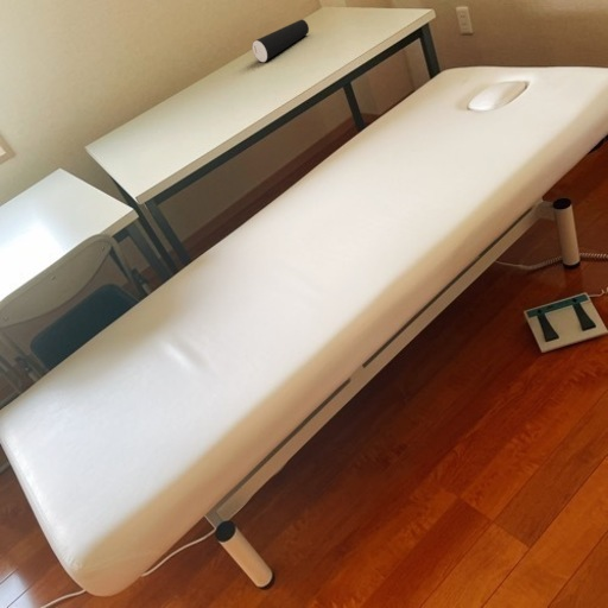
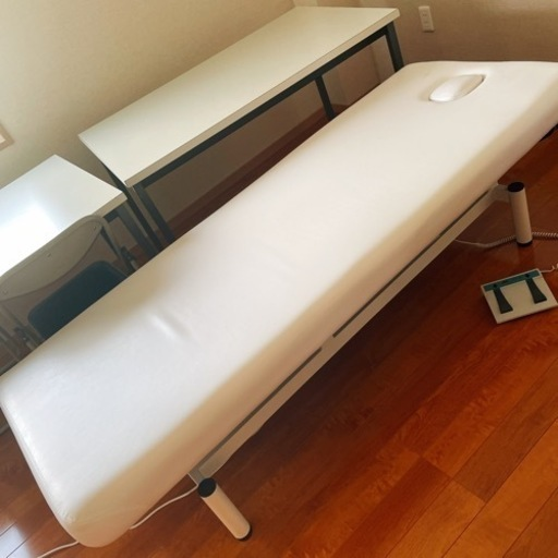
- speaker [251,18,310,64]
